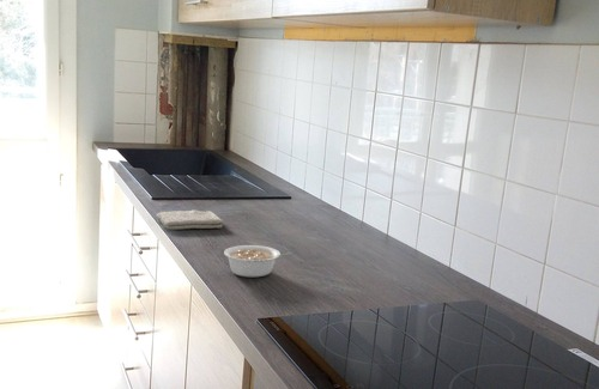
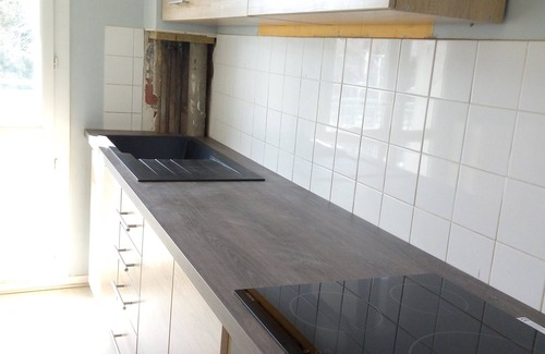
- washcloth [155,209,224,231]
- legume [223,244,292,278]
